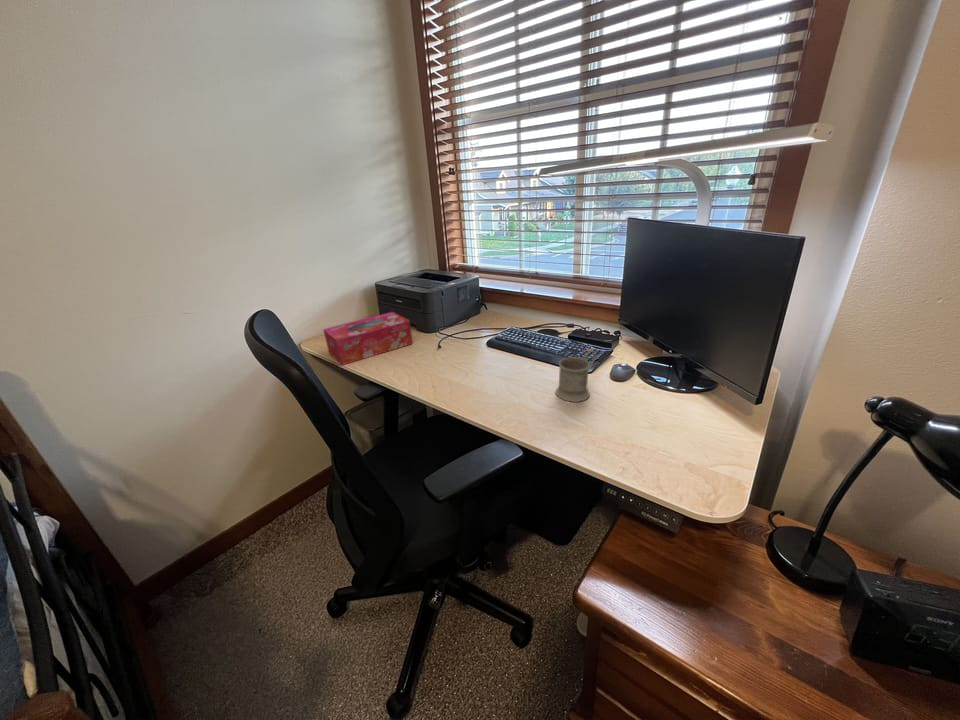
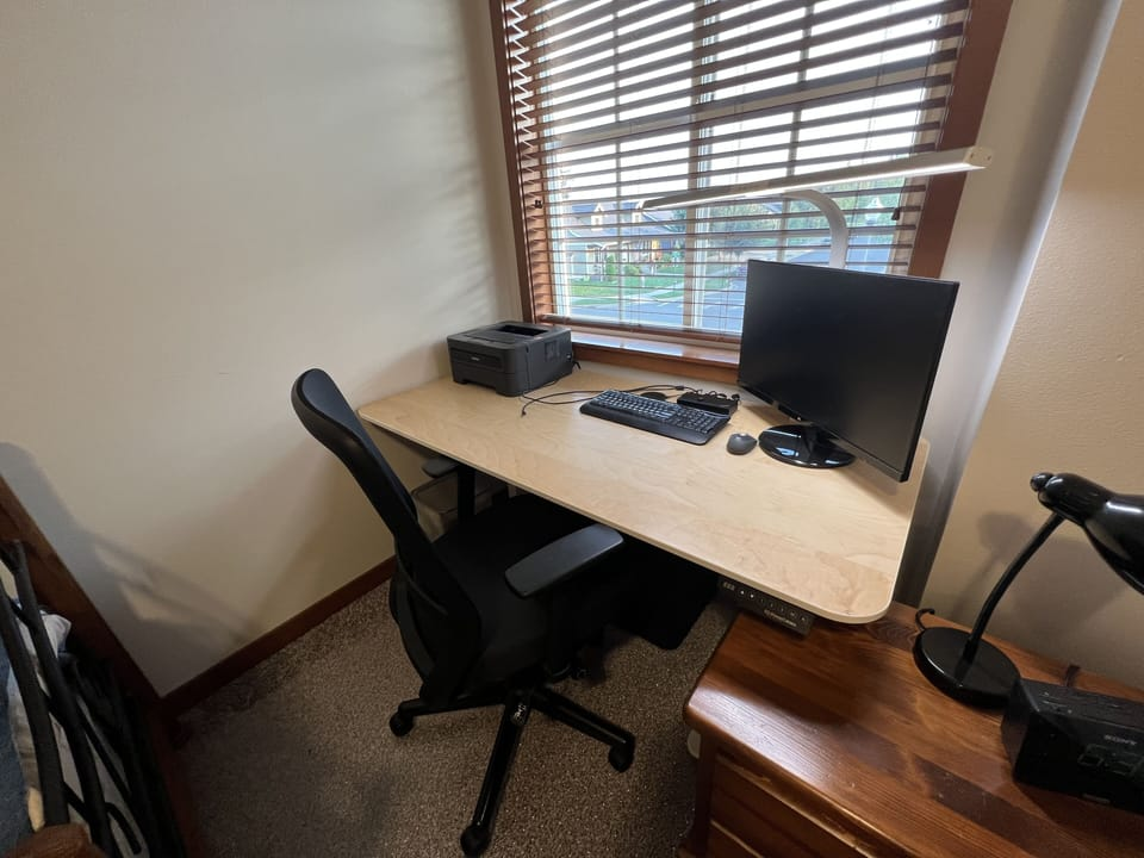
- tissue box [322,311,414,366]
- mug [554,348,597,403]
